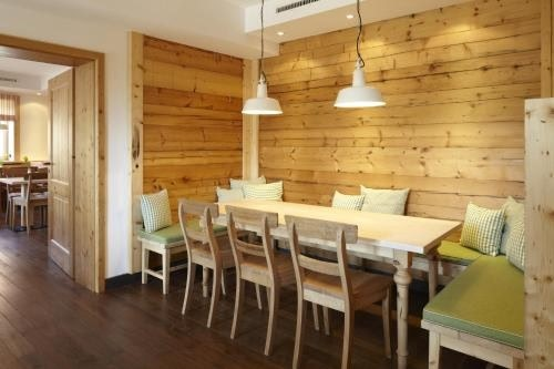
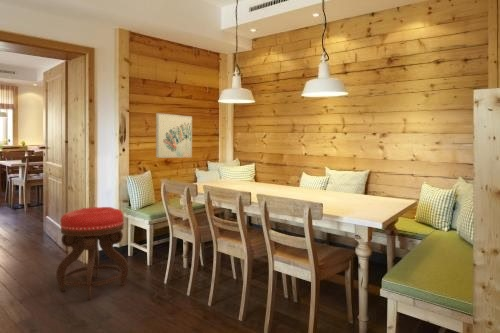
+ wall art [155,112,193,159]
+ stool [56,206,129,300]
